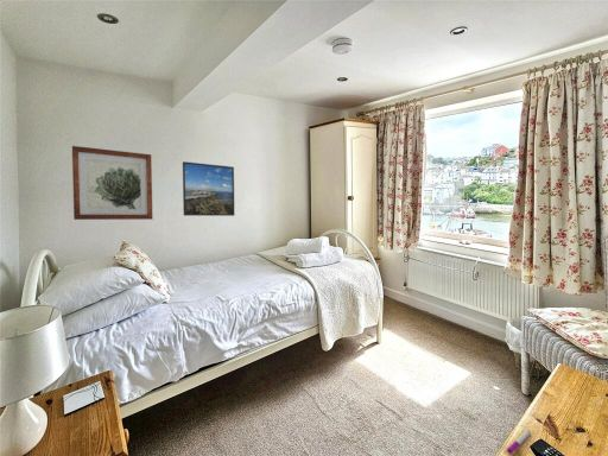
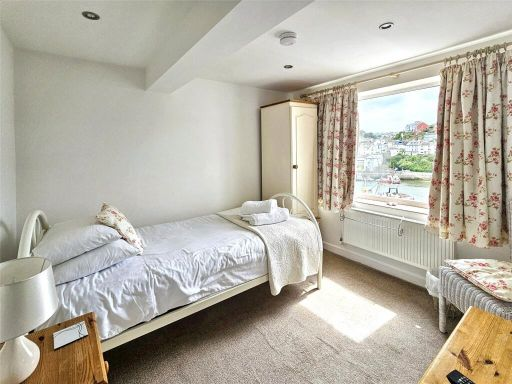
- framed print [182,160,235,217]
- pen [506,429,532,455]
- wall art [71,145,153,221]
